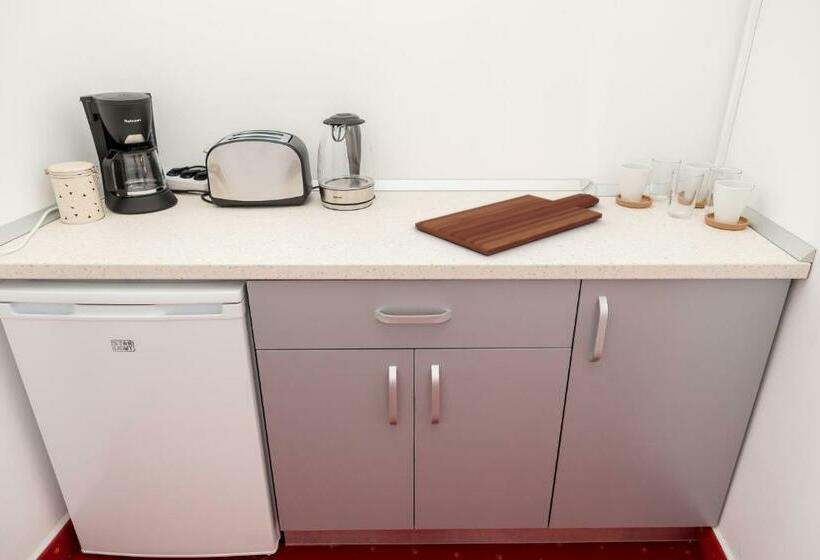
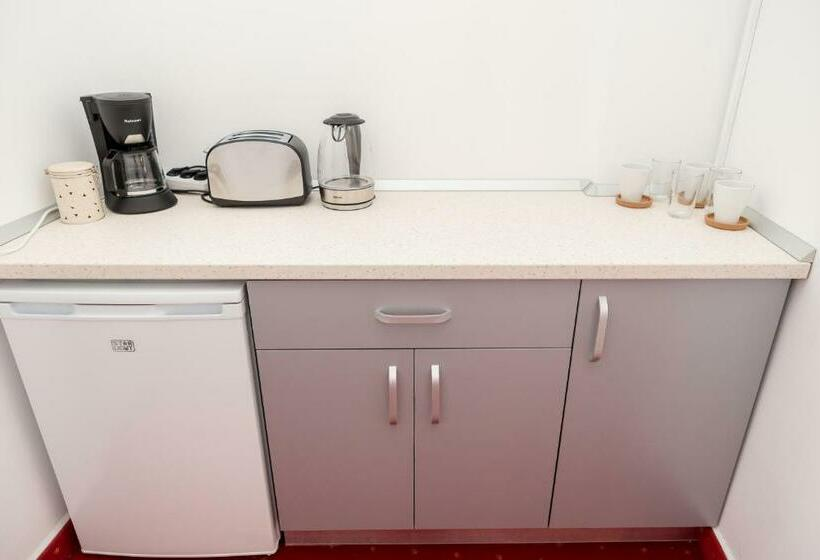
- cutting board [414,192,603,256]
